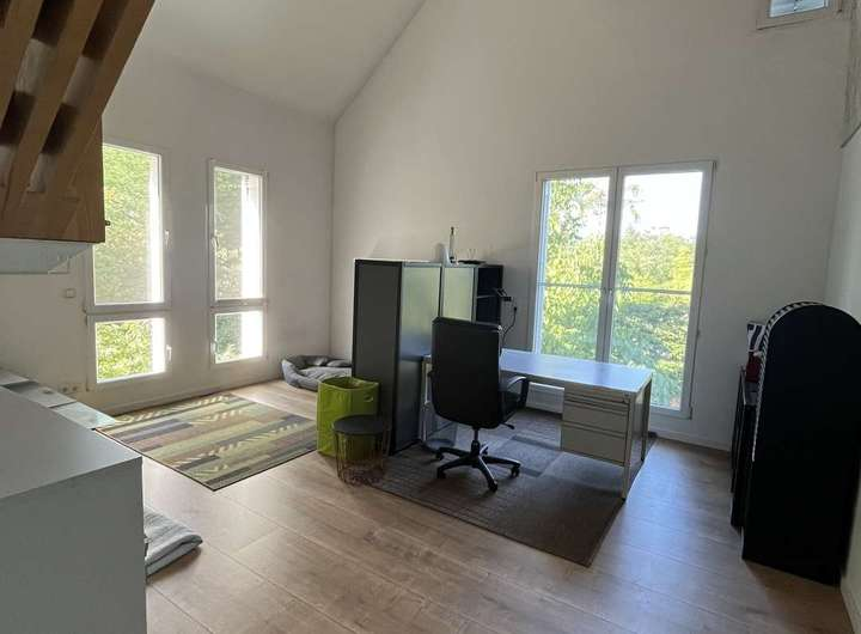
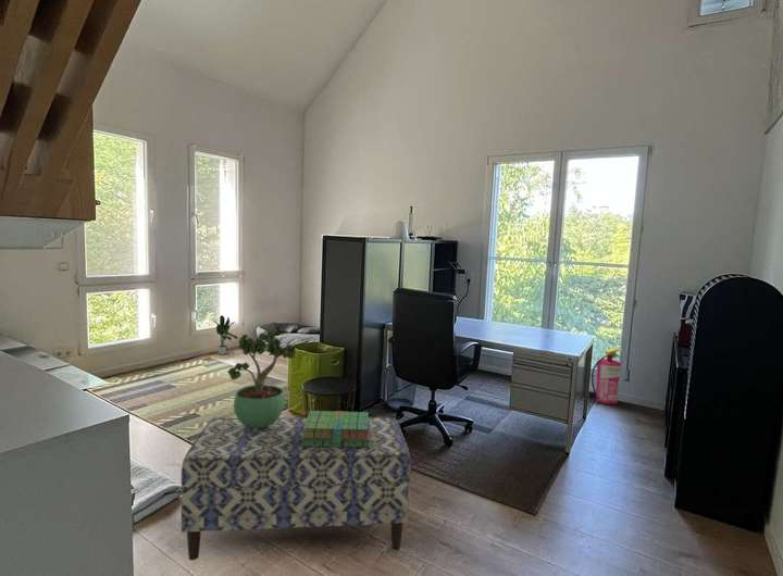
+ stack of books [301,410,371,448]
+ fire extinguisher [591,347,624,405]
+ potted plant [226,330,297,428]
+ bench [181,416,412,561]
+ potted plant [212,314,239,355]
